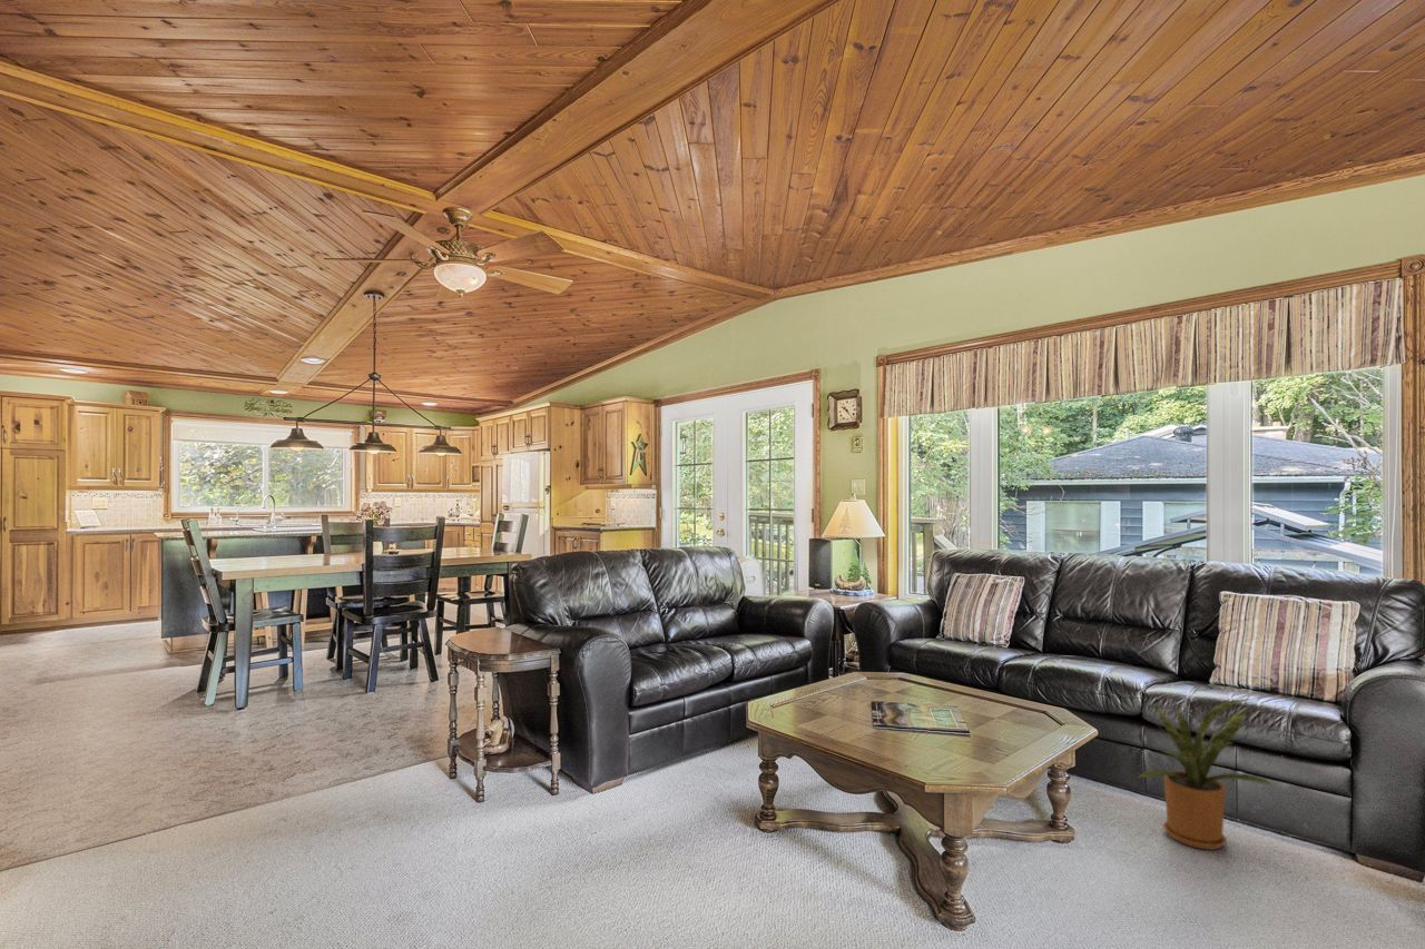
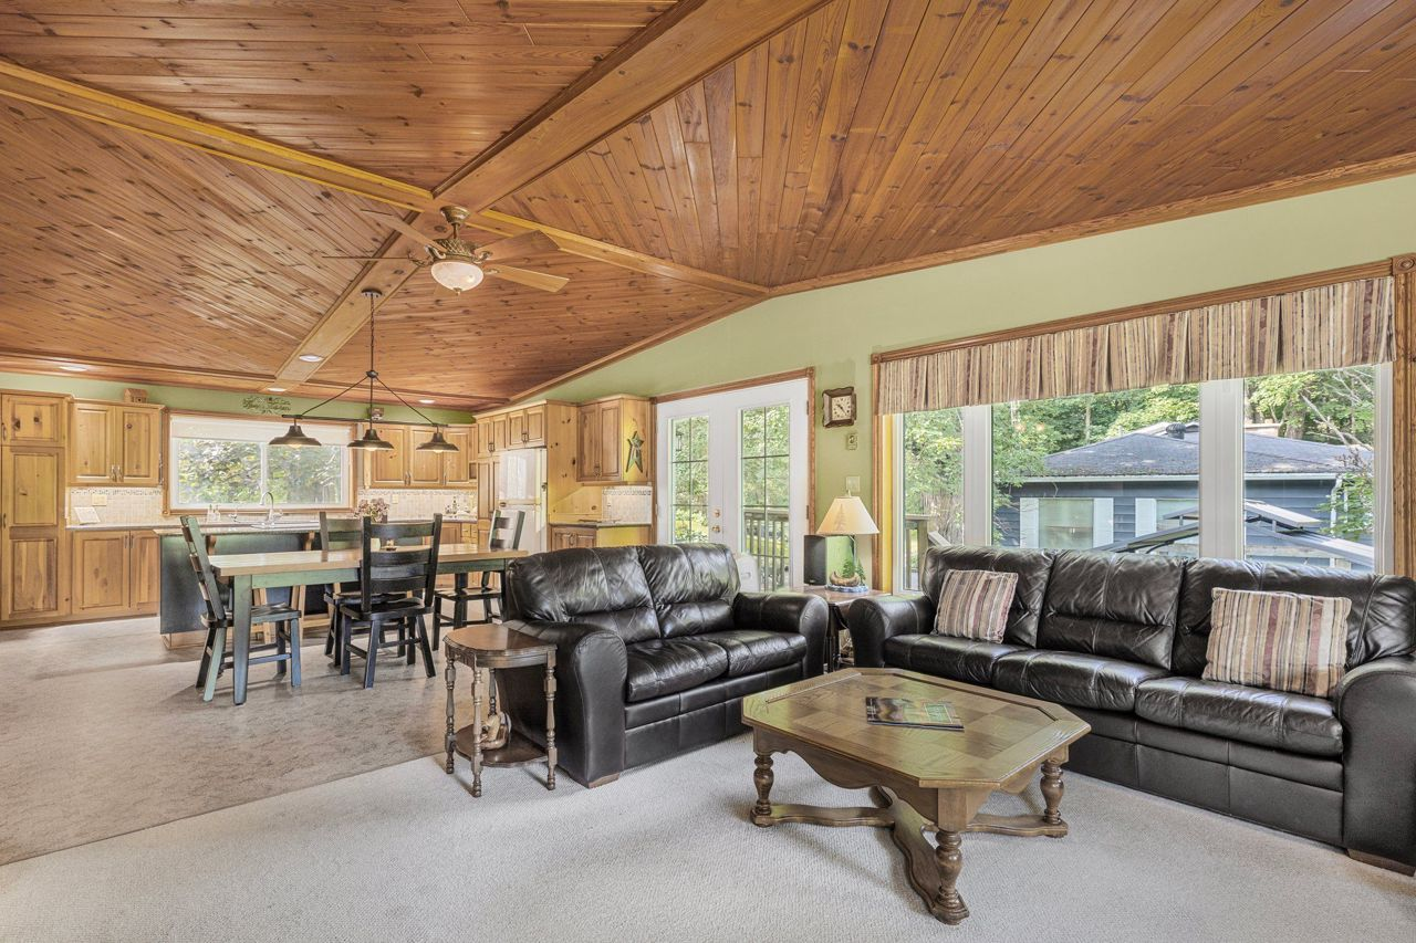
- house plant [1113,698,1276,851]
